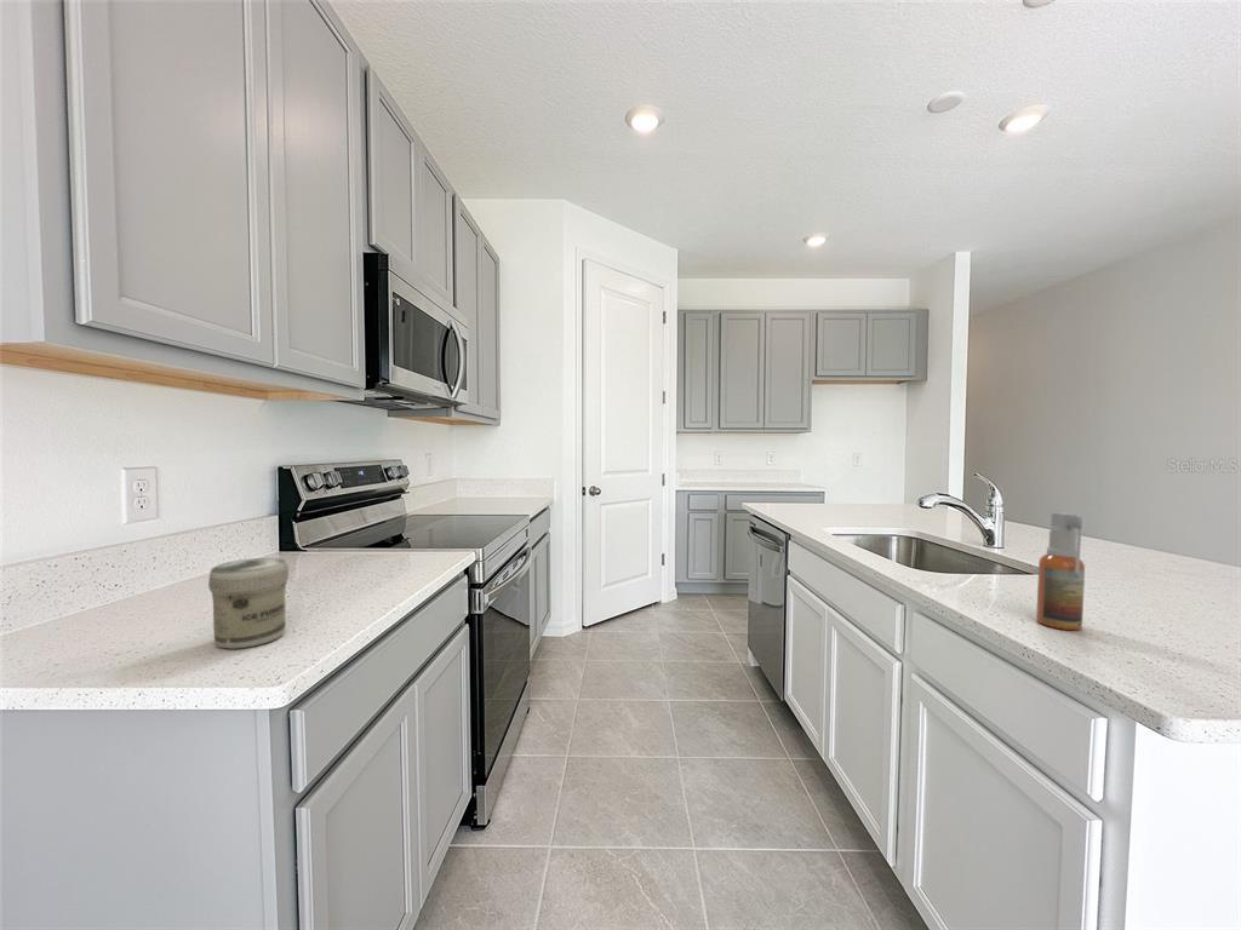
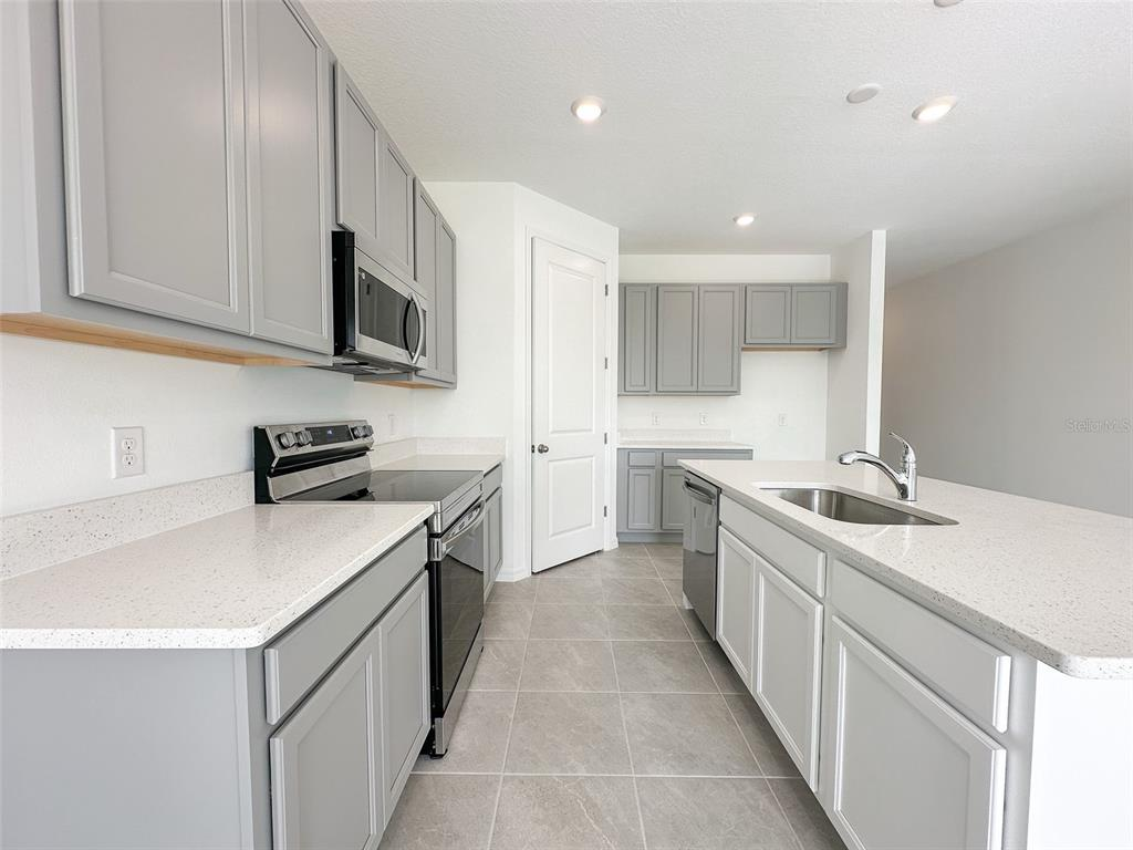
- jar [207,557,290,650]
- spray bottle [1035,511,1086,631]
